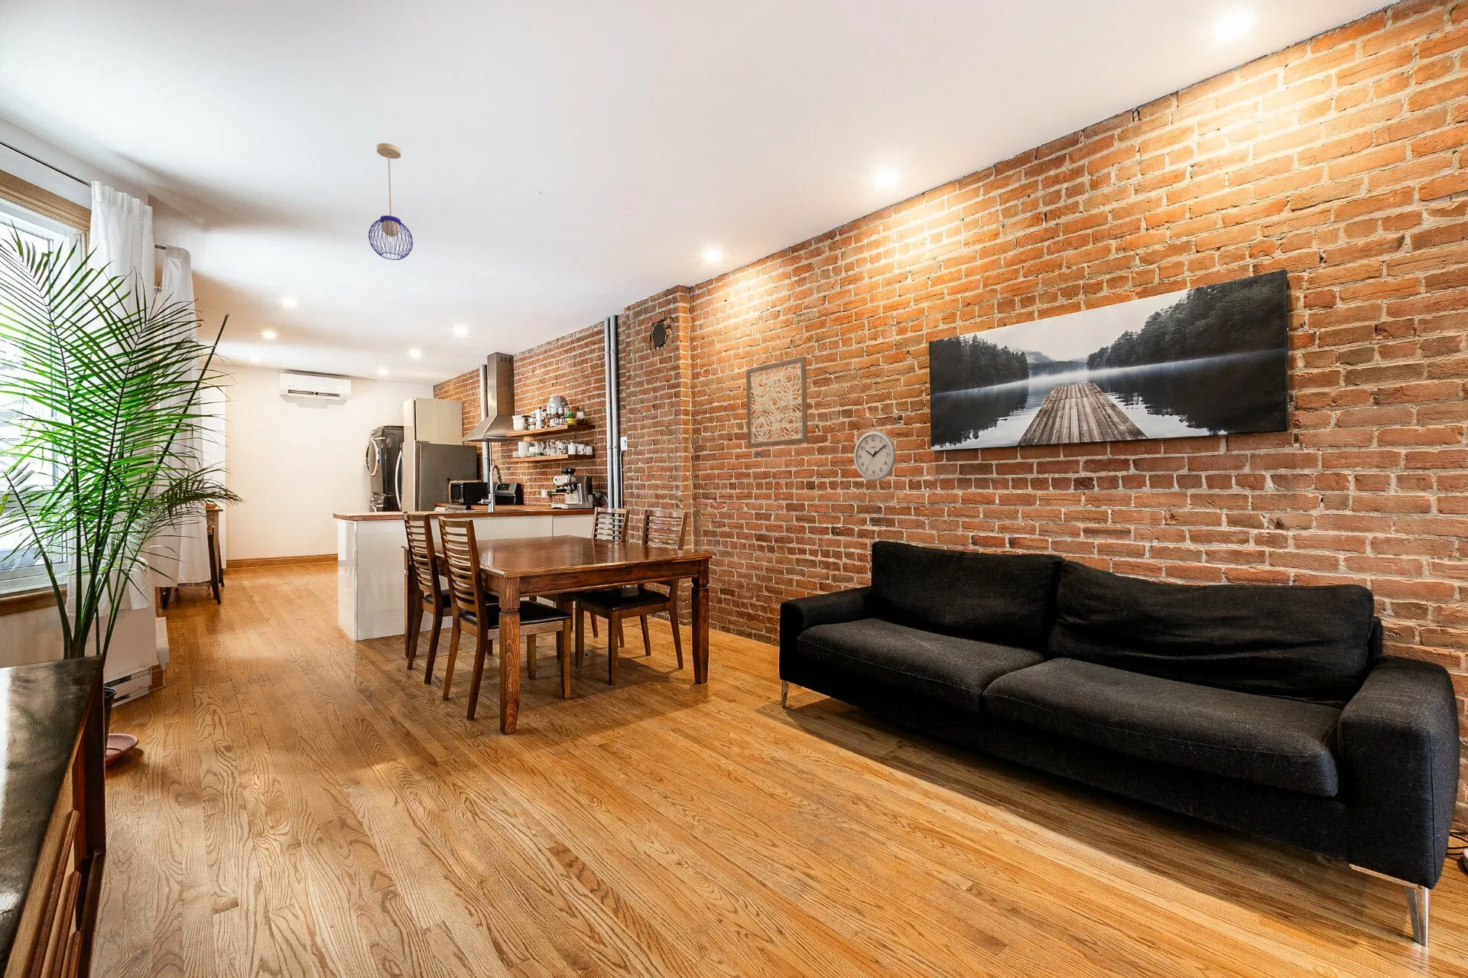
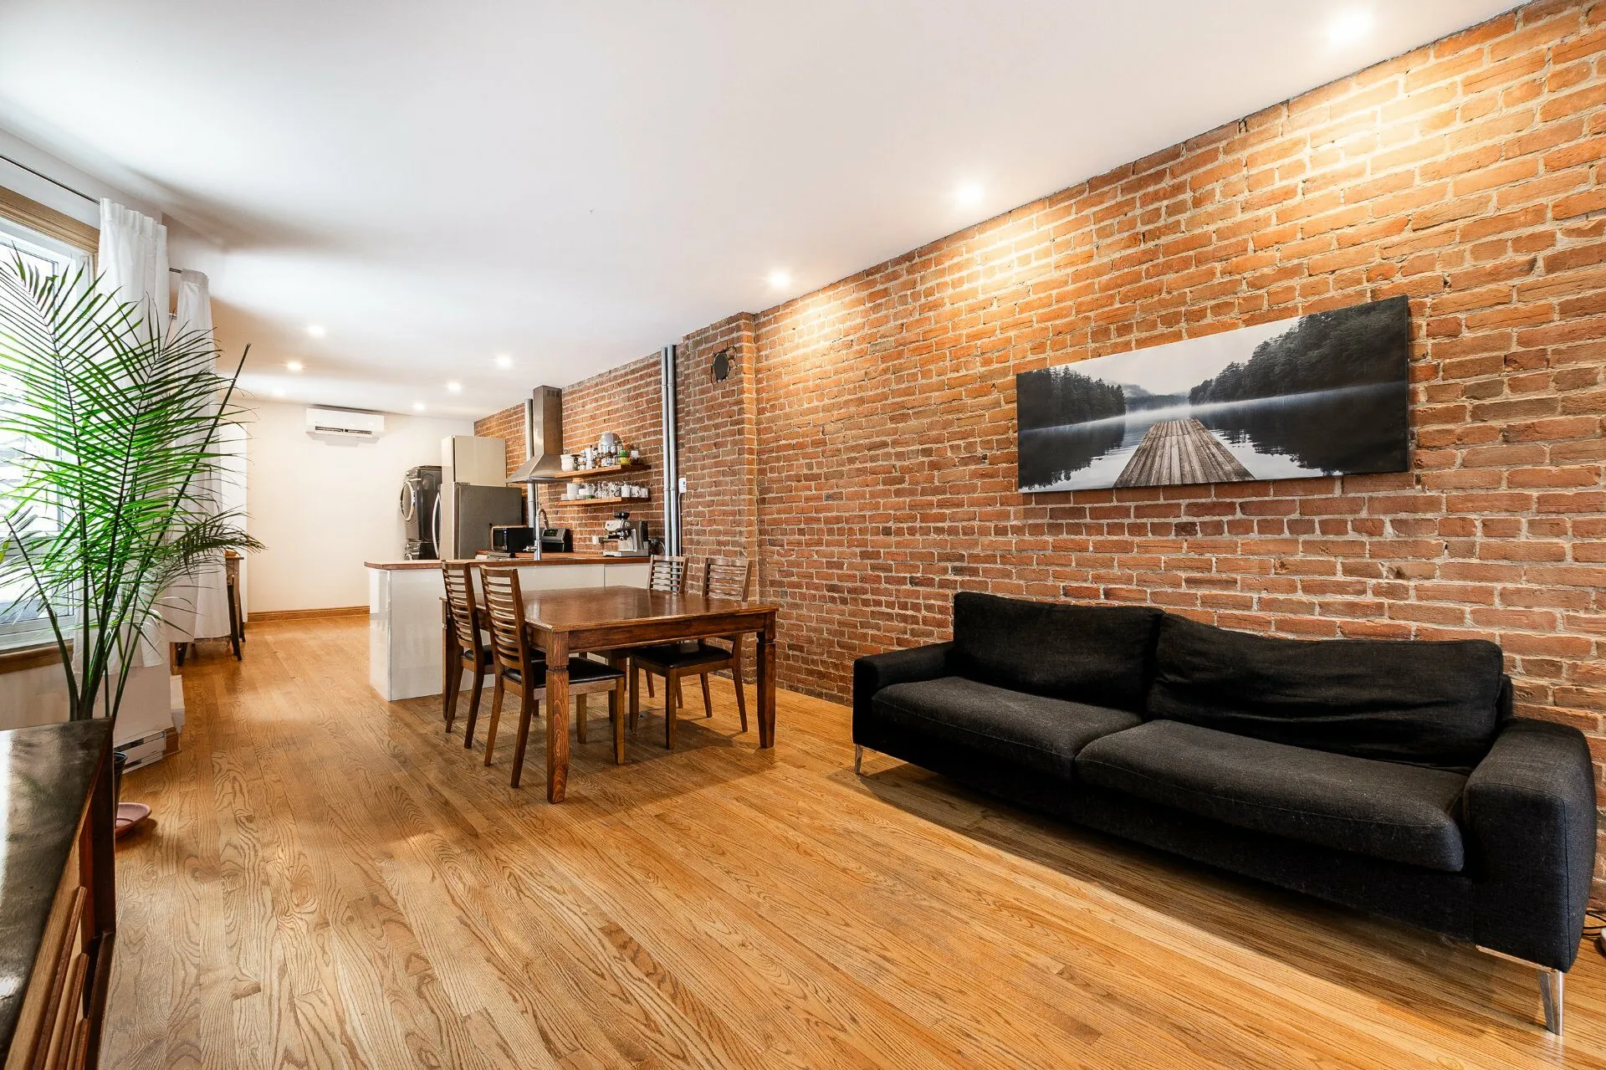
- wall clock [854,430,897,481]
- pendant light [368,142,414,261]
- wall art [745,356,809,449]
